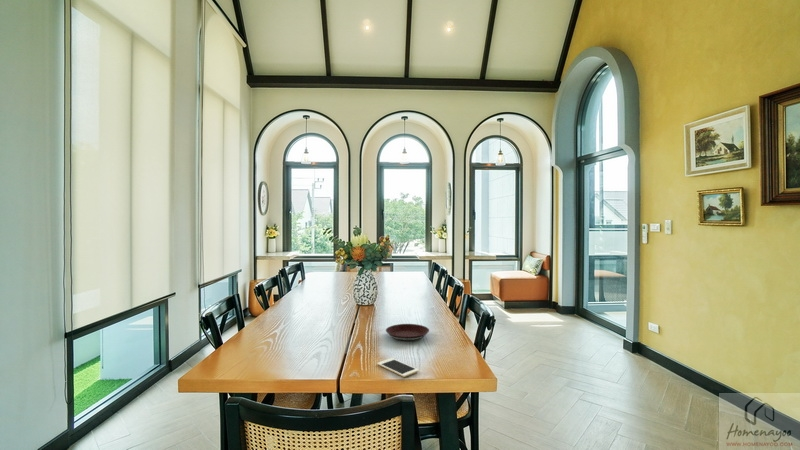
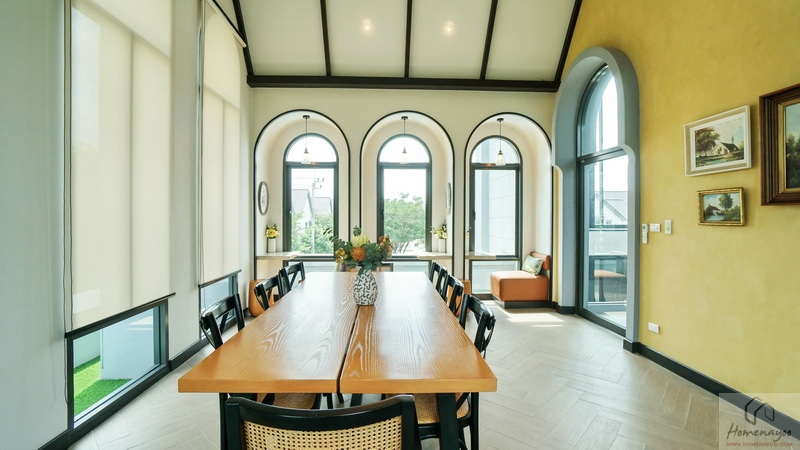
- cell phone [376,357,420,378]
- plate [385,323,430,342]
